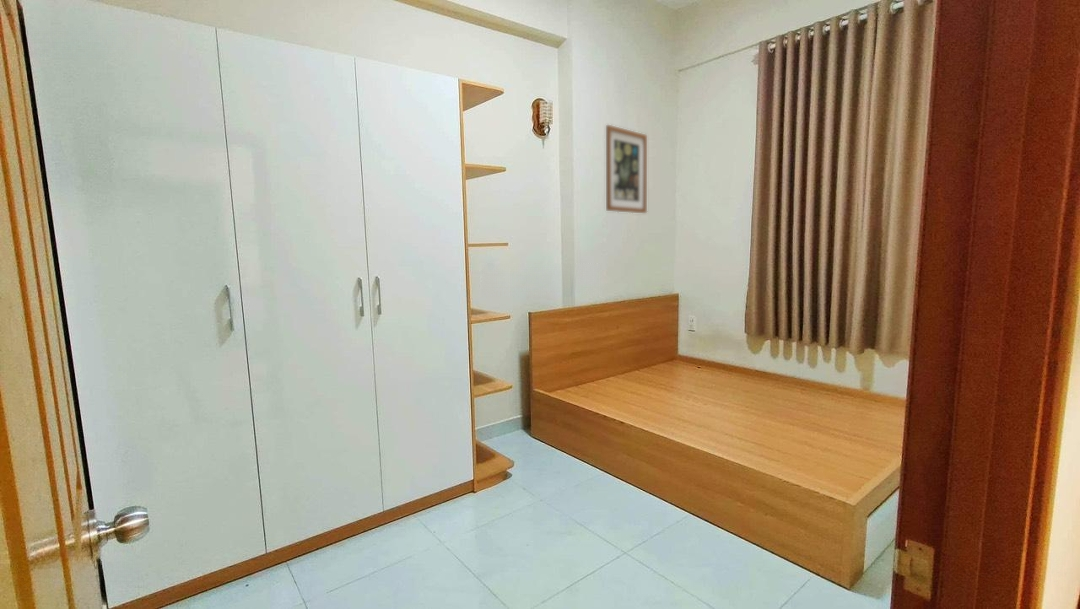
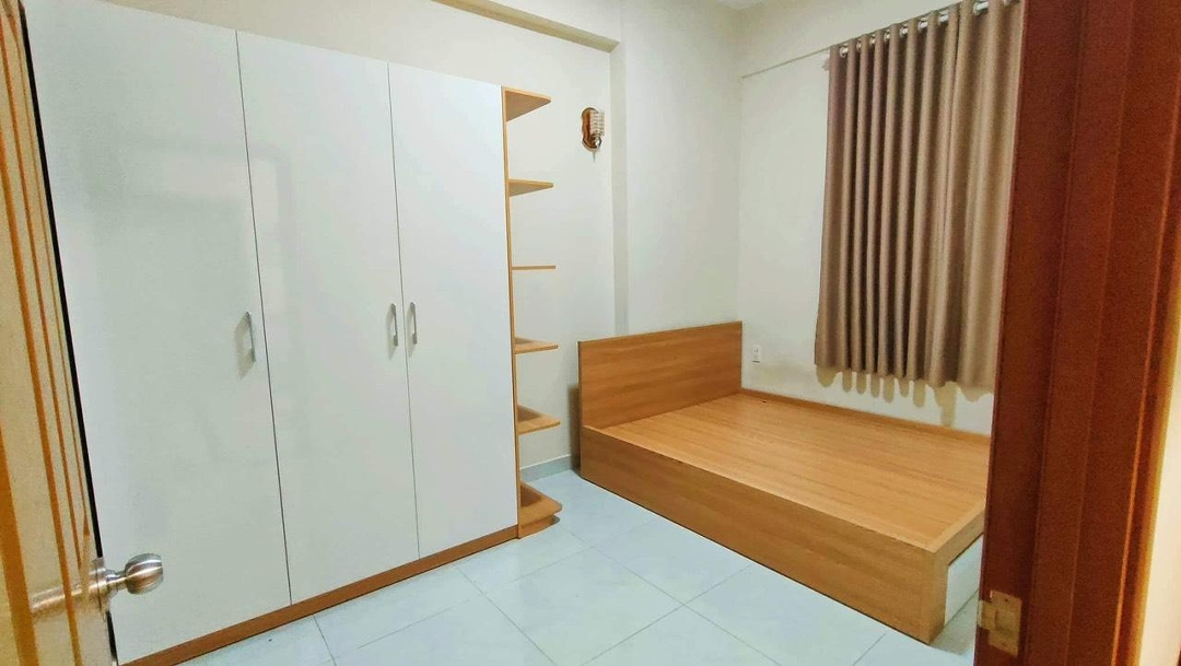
- wall art [605,124,648,214]
